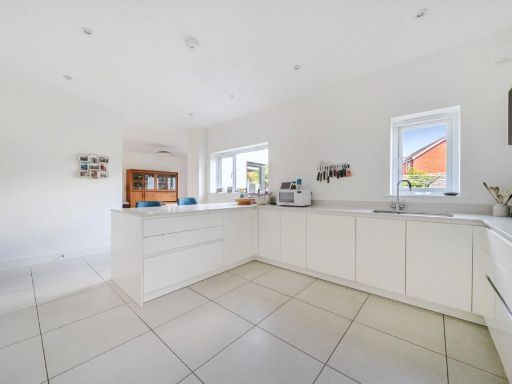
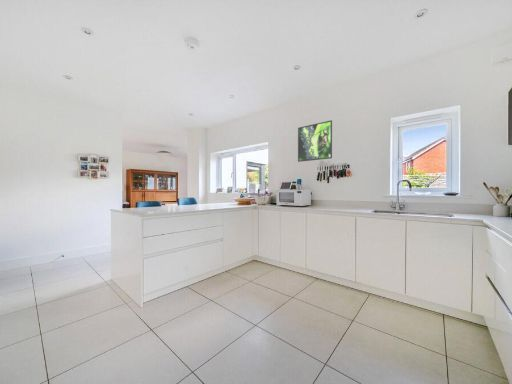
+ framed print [297,119,333,163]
